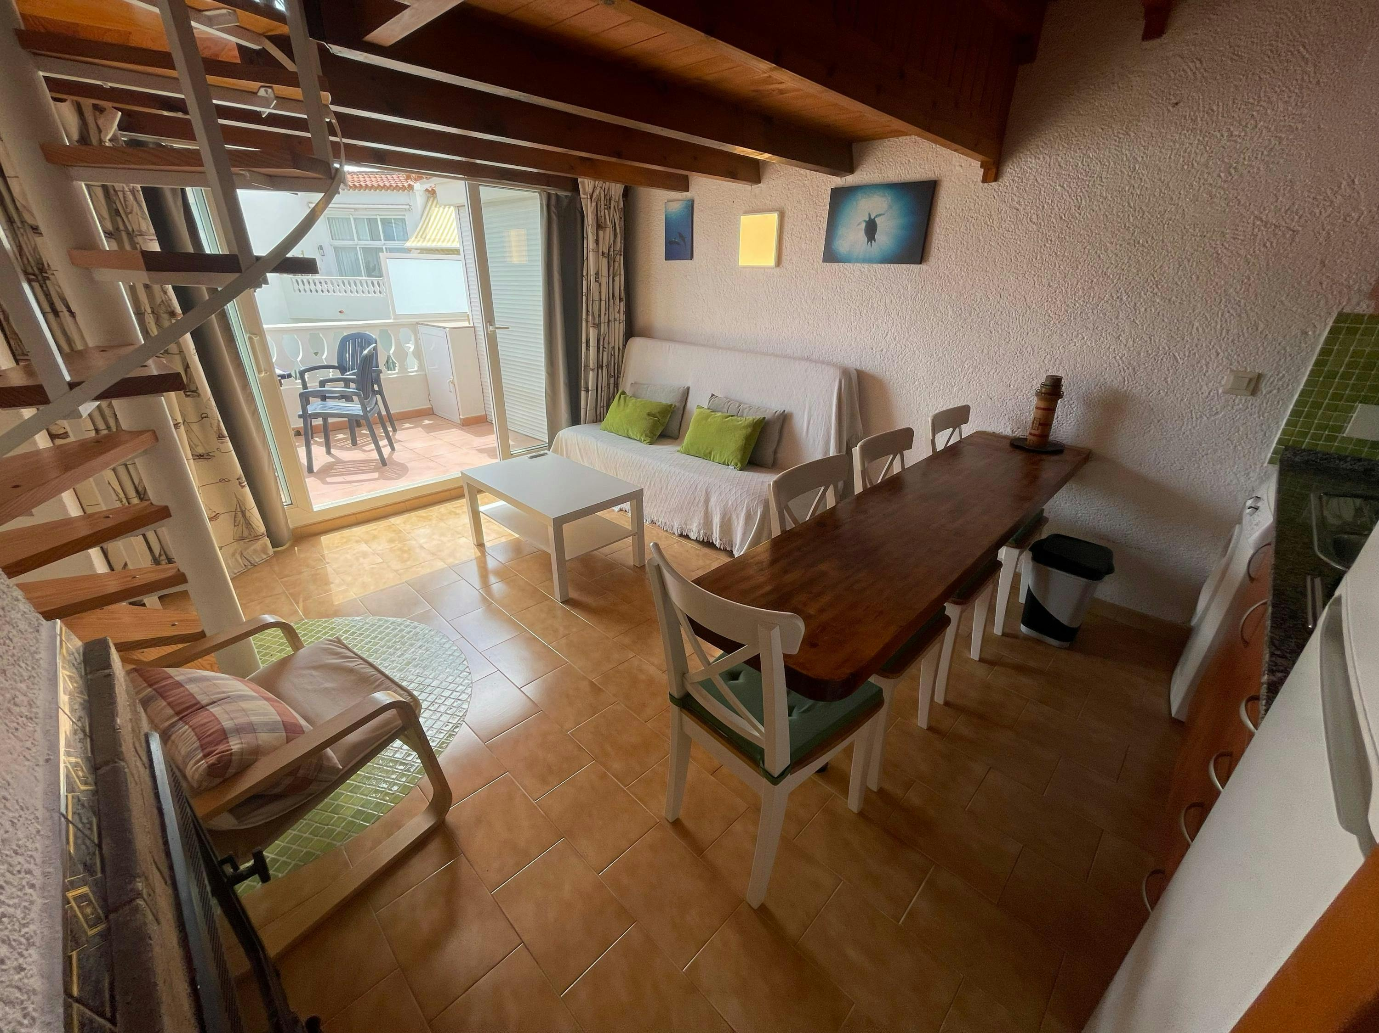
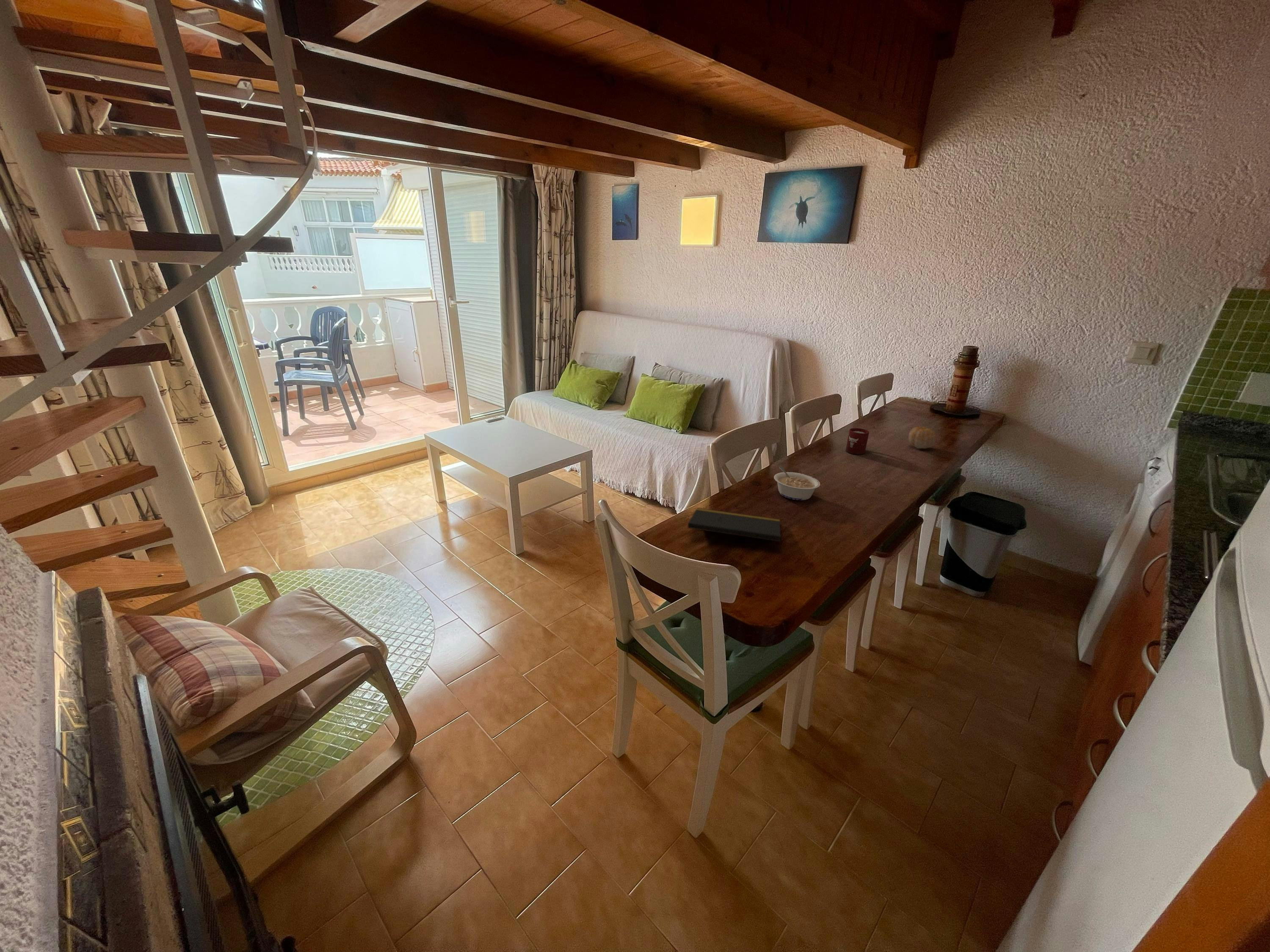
+ notepad [687,507,781,553]
+ legume [773,465,821,501]
+ fruit [908,426,937,449]
+ cup [845,428,870,455]
